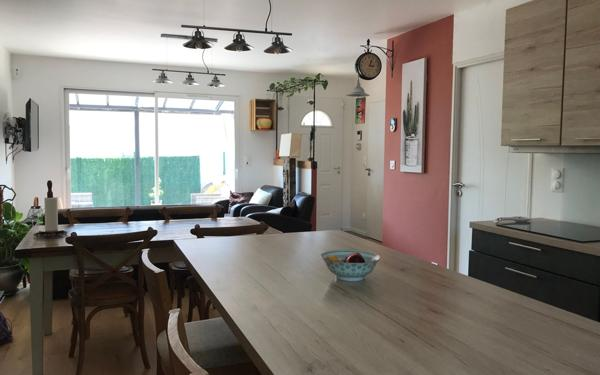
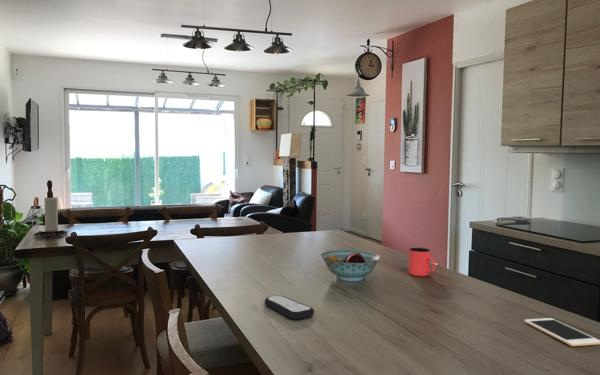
+ remote control [264,295,315,320]
+ cell phone [523,317,600,347]
+ cup [408,247,436,277]
